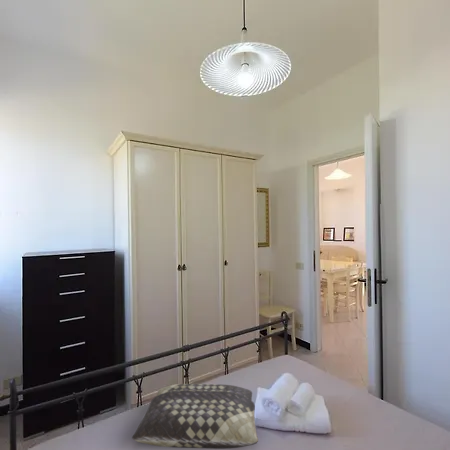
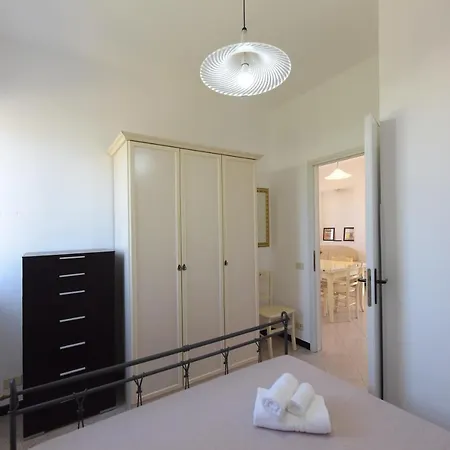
- cushion [131,383,259,450]
